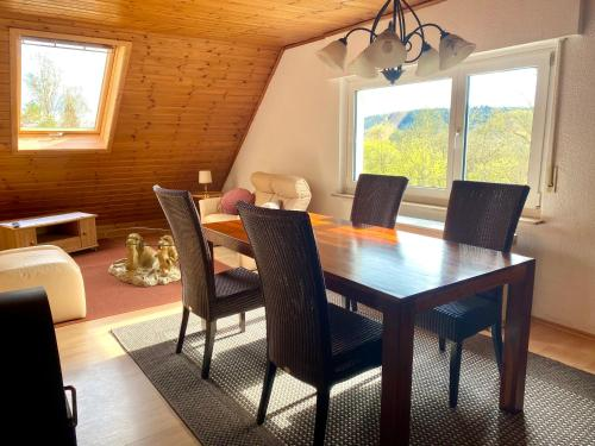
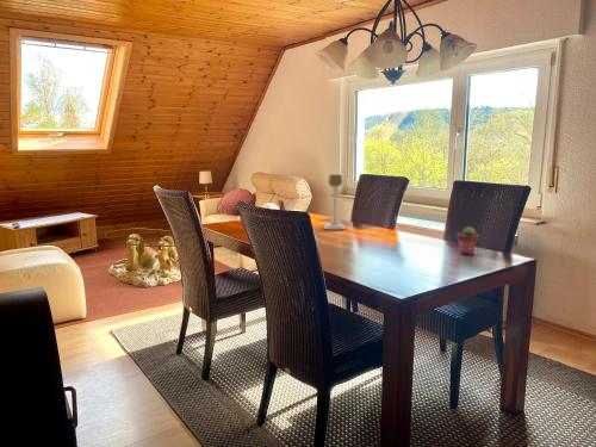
+ candle holder [322,173,347,231]
+ potted succulent [455,225,480,255]
